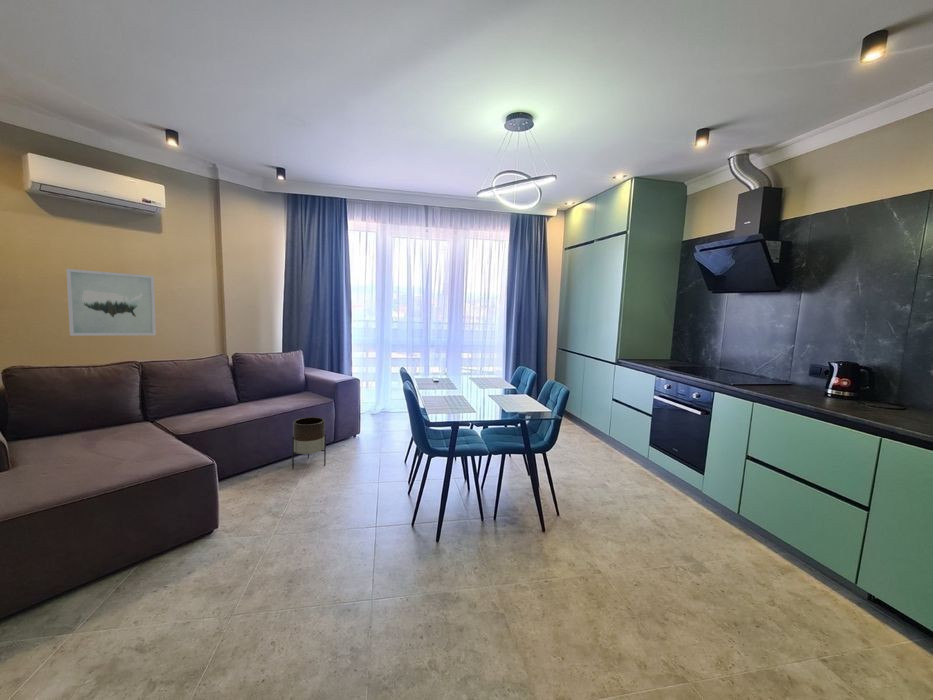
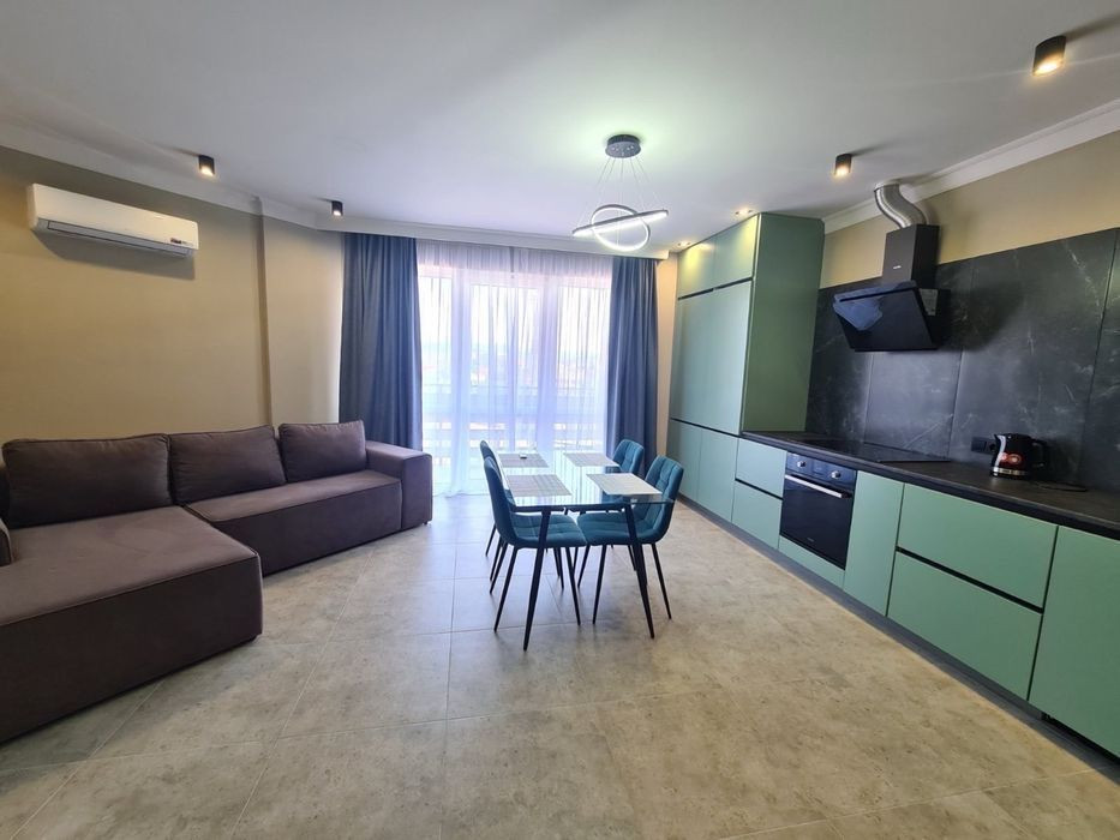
- planter [291,416,327,470]
- wall art [65,268,157,337]
